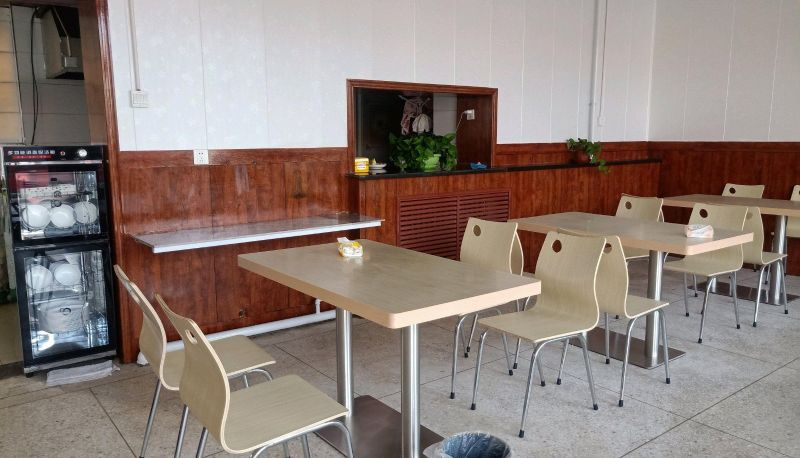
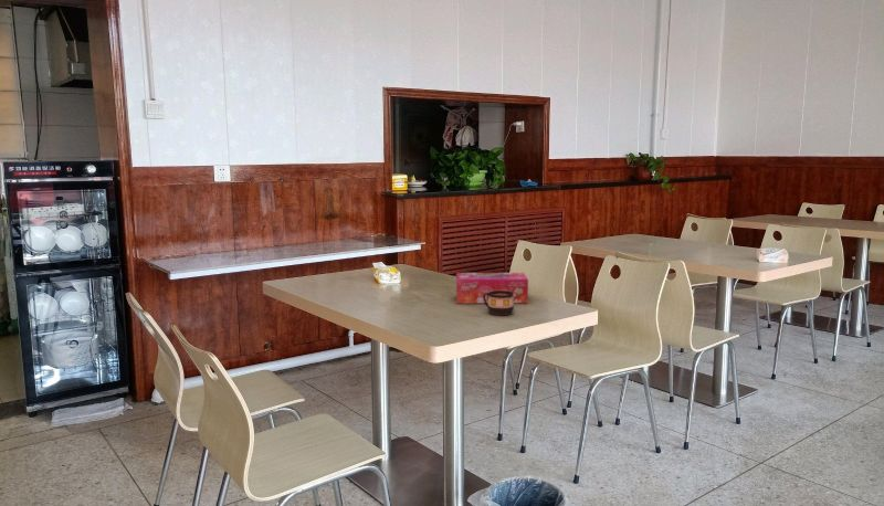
+ tissue box [455,272,529,305]
+ cup [483,291,515,316]
